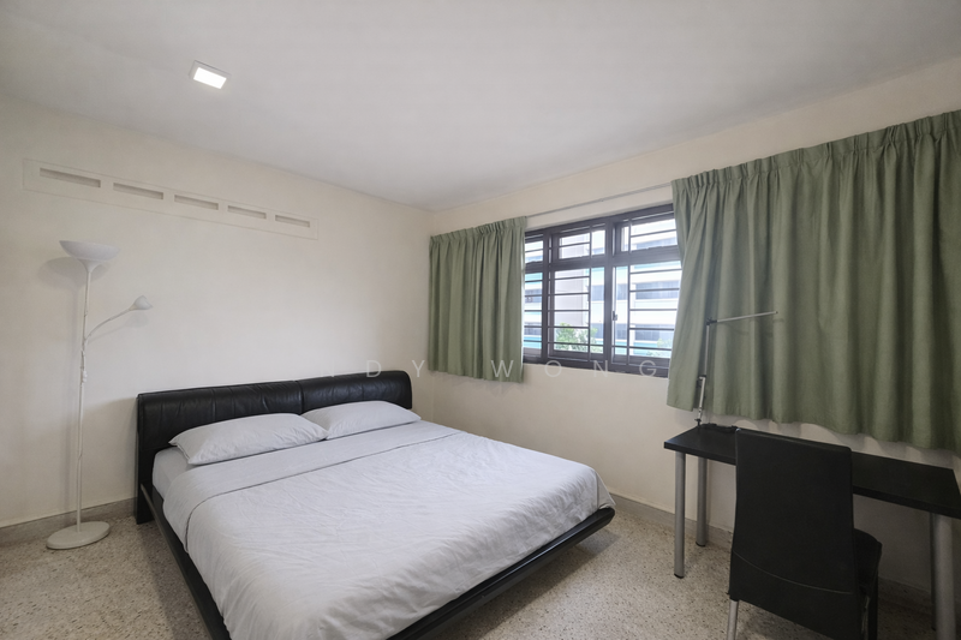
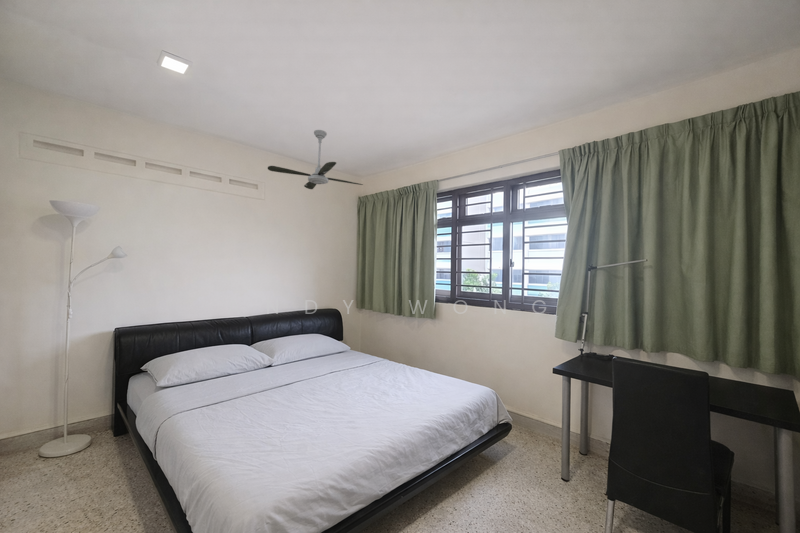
+ ceiling fan [267,129,364,190]
